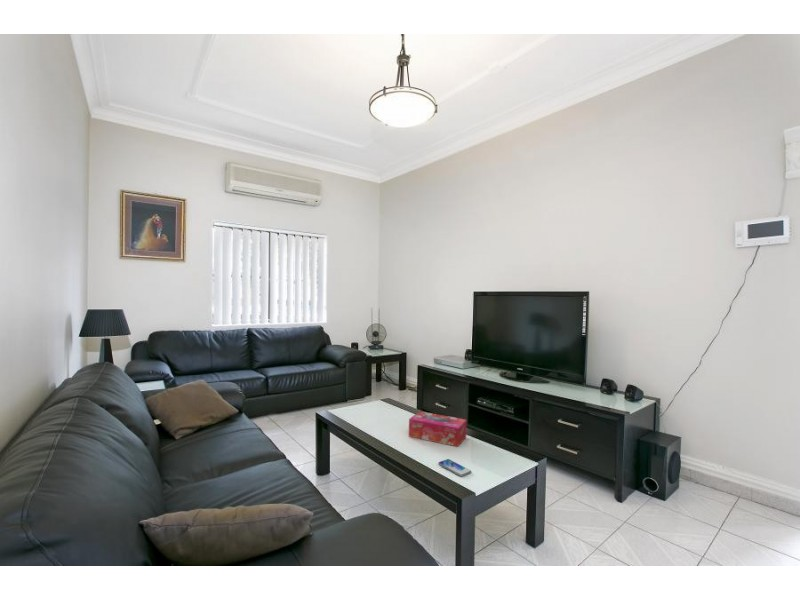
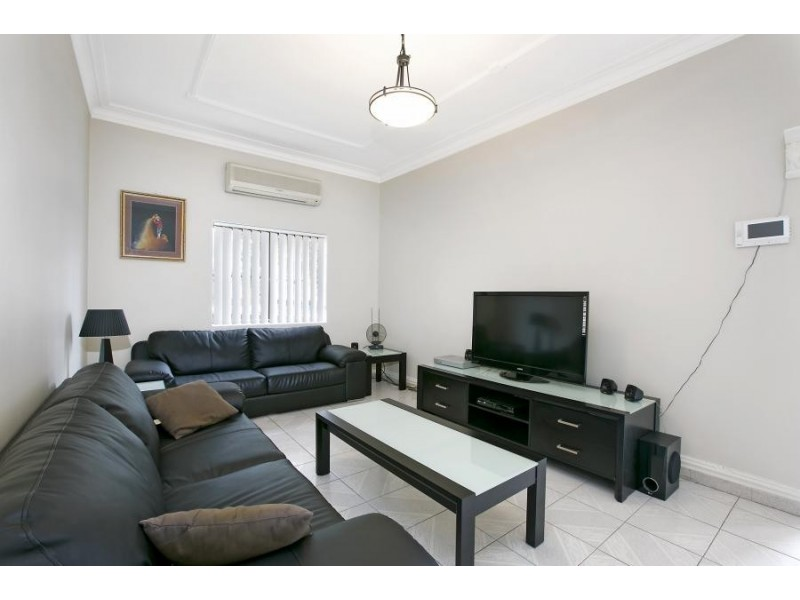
- tissue box [408,411,468,448]
- smartphone [437,458,472,477]
